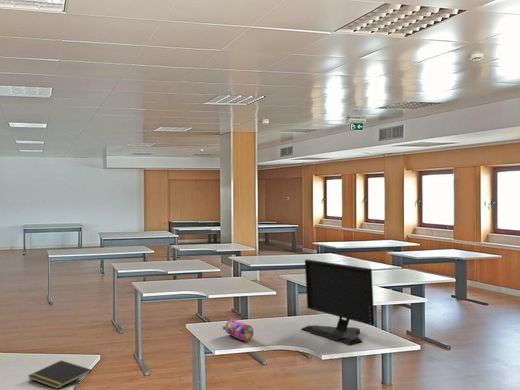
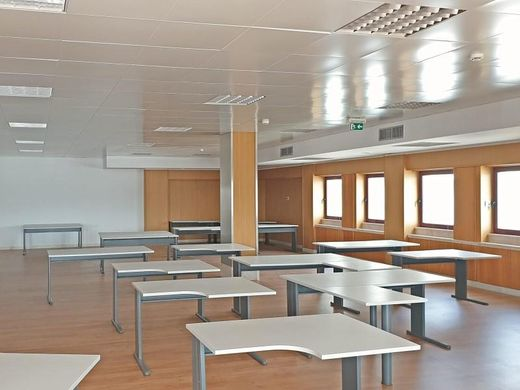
- pencil case [222,317,254,342]
- computer monitor [301,258,375,346]
- notepad [27,359,92,390]
